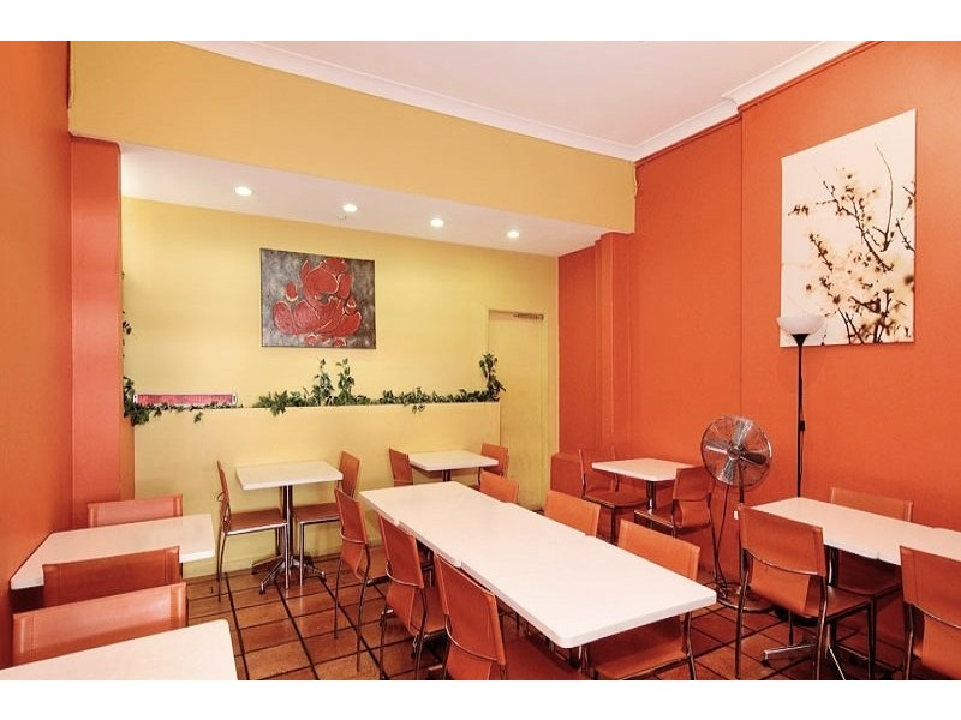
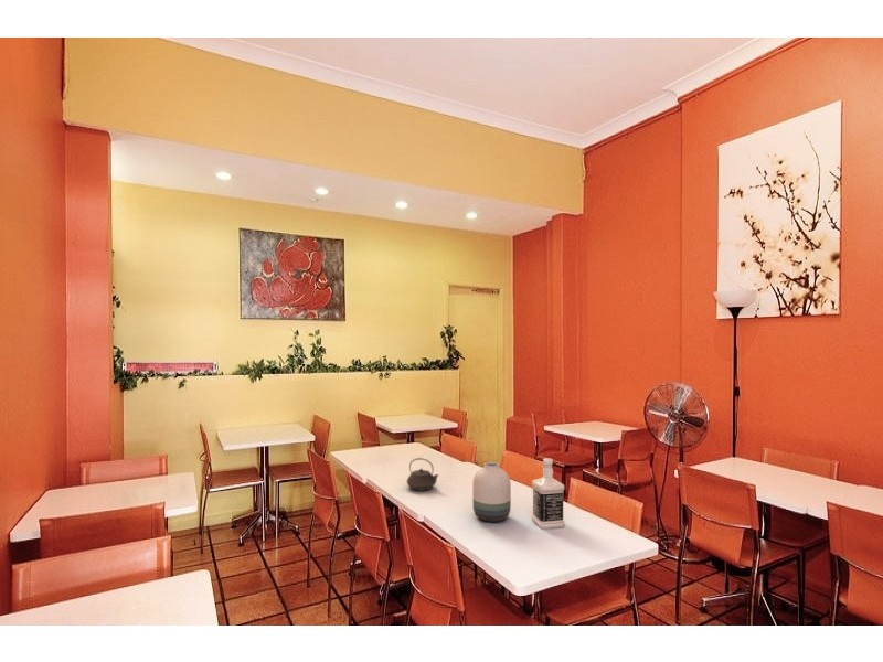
+ vase [471,461,512,523]
+ bottle [531,457,566,531]
+ teapot [406,457,439,492]
